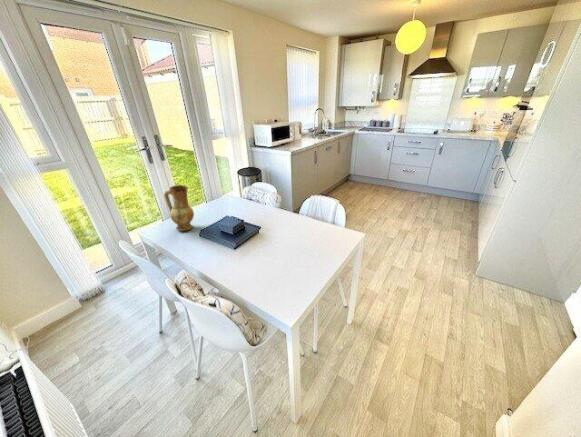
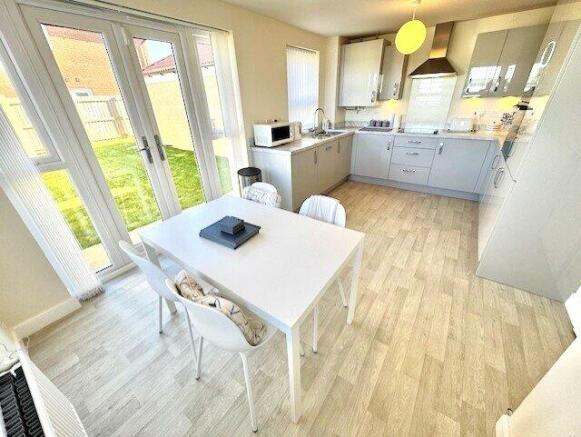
- ceramic jug [163,184,195,232]
